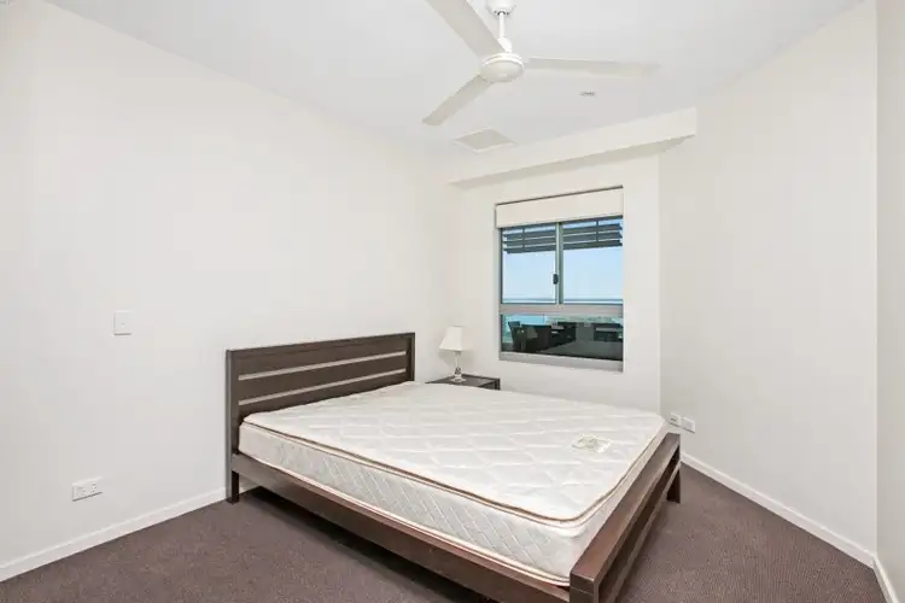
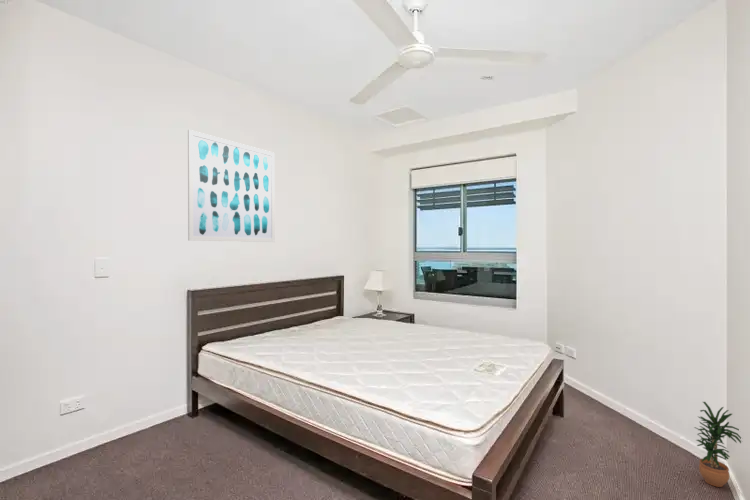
+ potted plant [693,401,742,488]
+ wall art [187,129,276,243]
